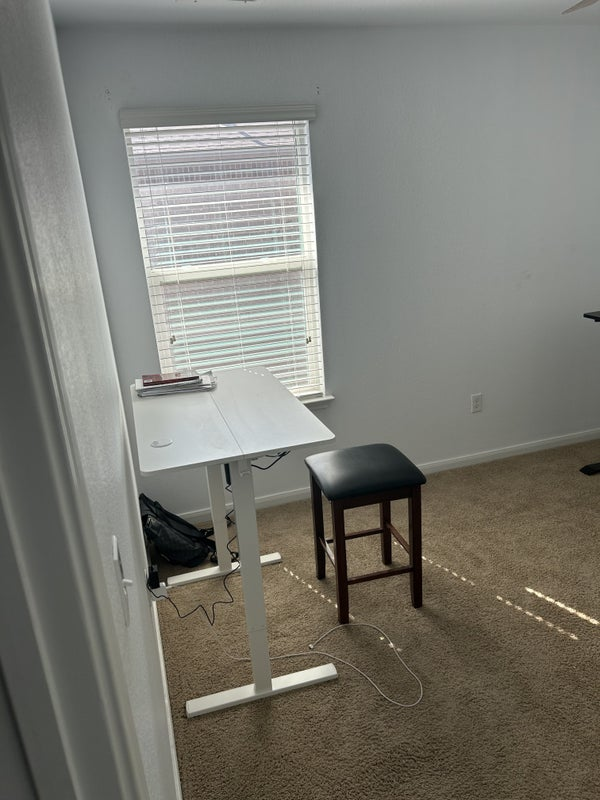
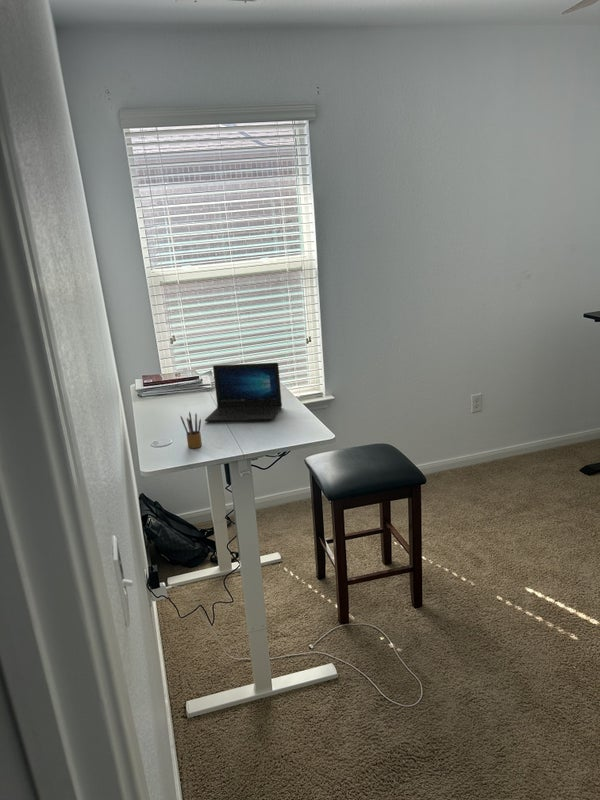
+ laptop [204,362,283,423]
+ pencil box [180,410,203,449]
